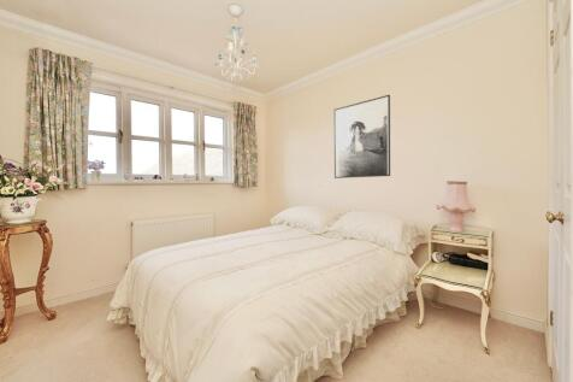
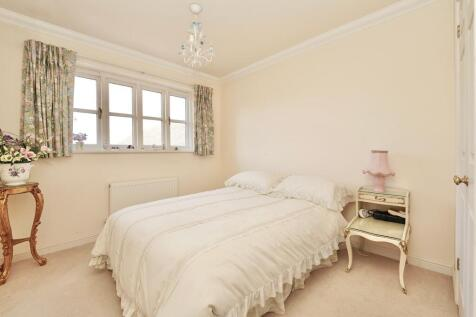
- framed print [333,94,391,180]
